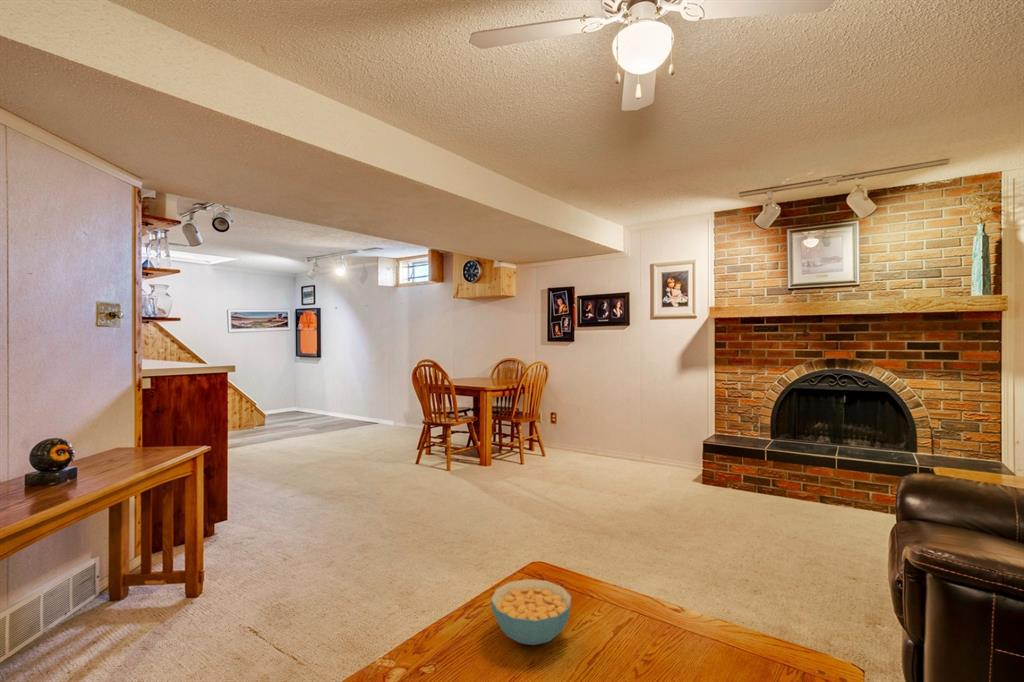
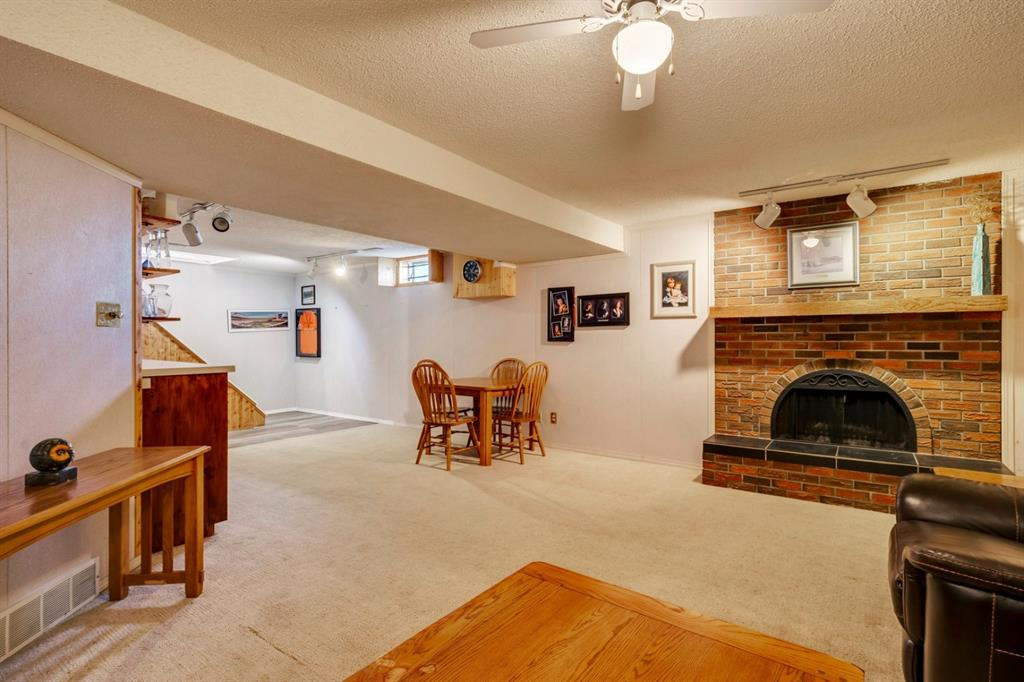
- cereal bowl [490,578,573,646]
